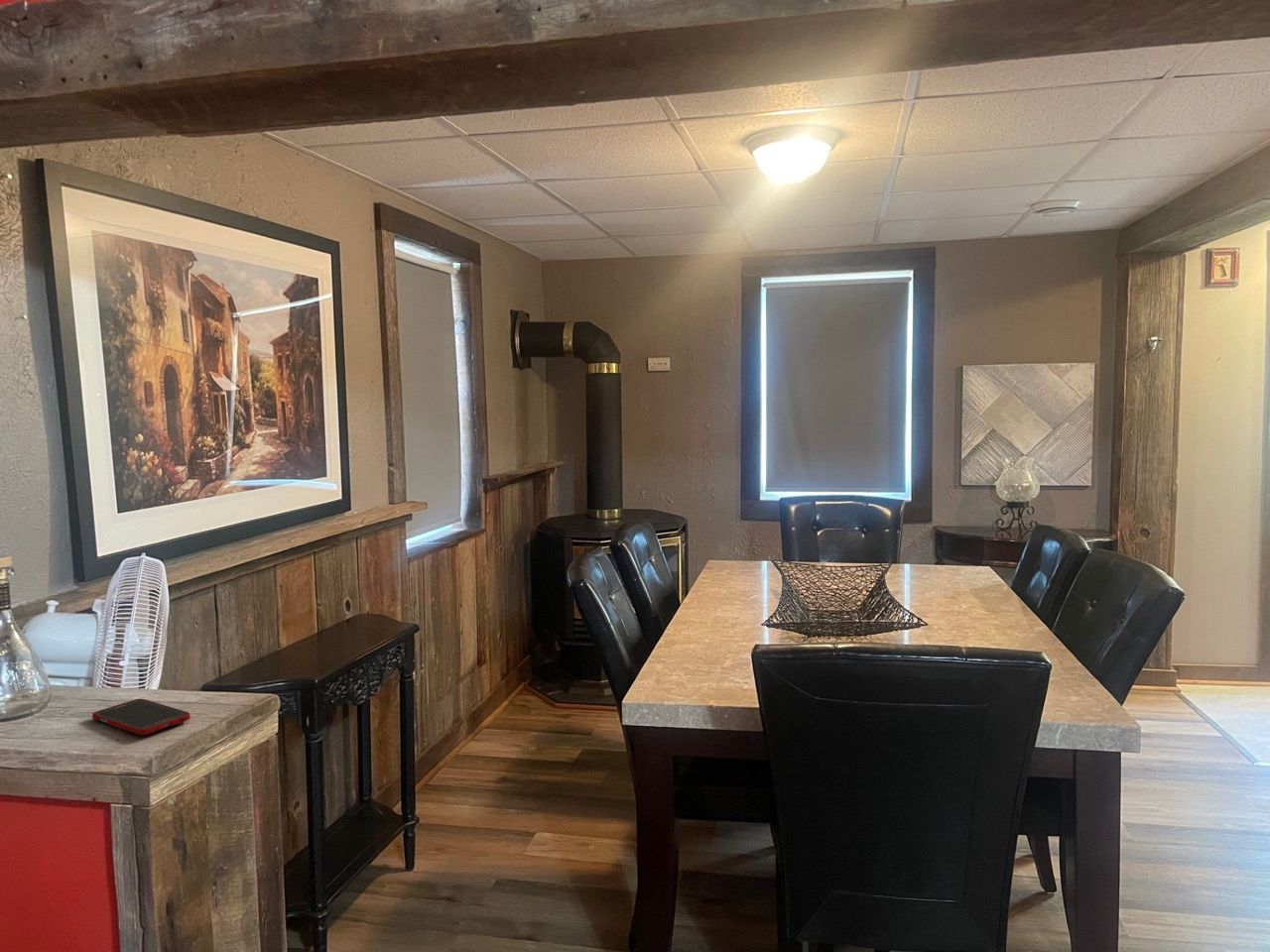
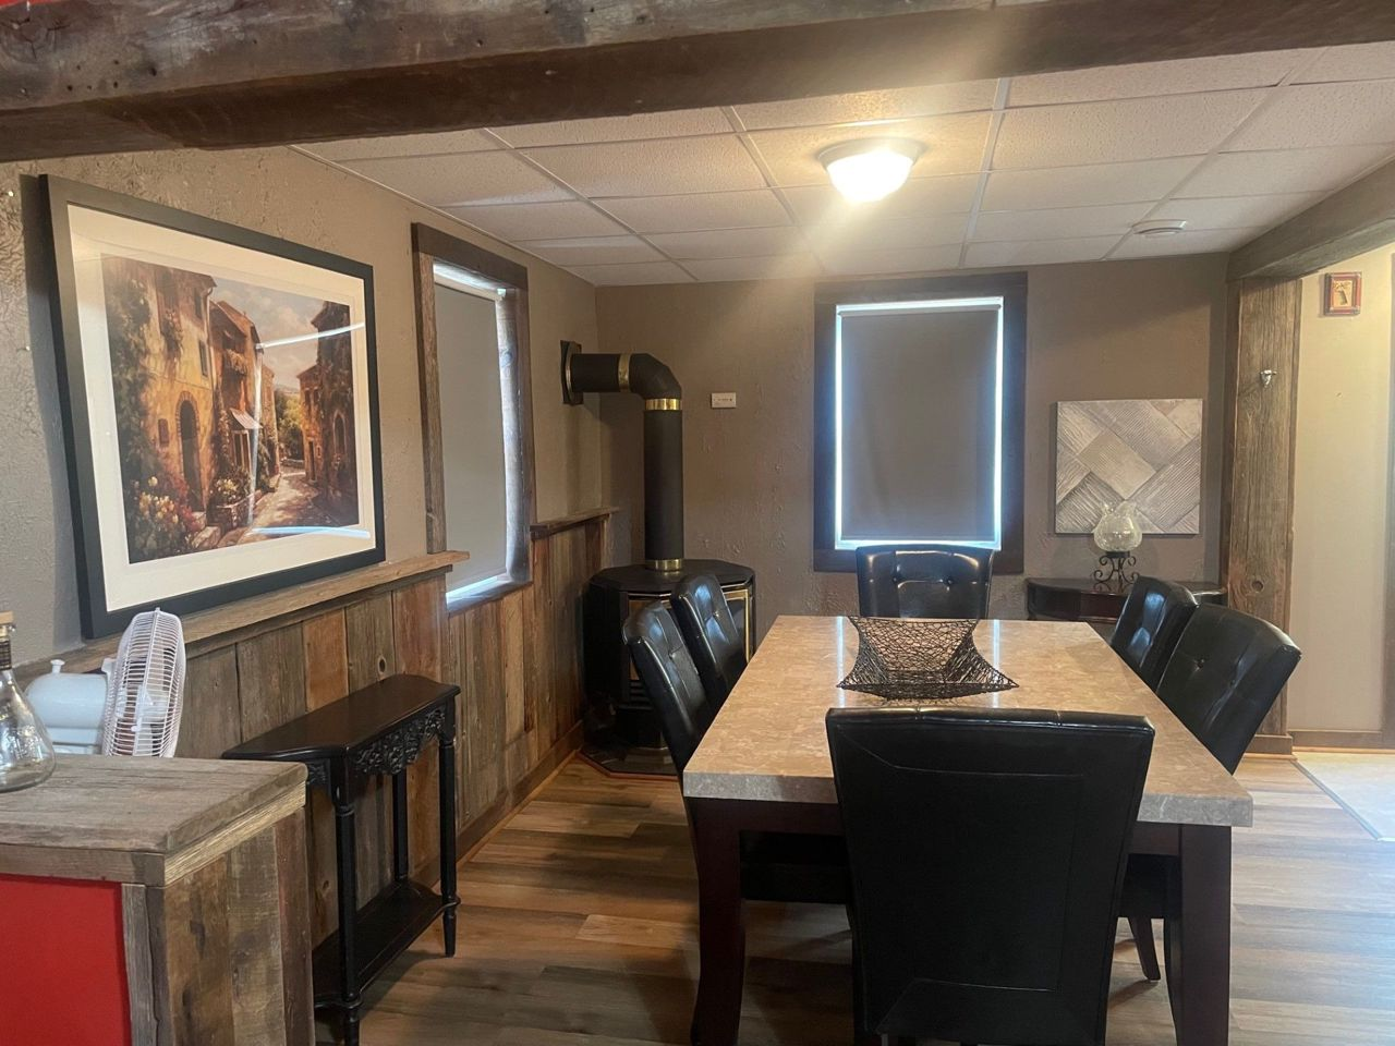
- cell phone [91,698,191,736]
